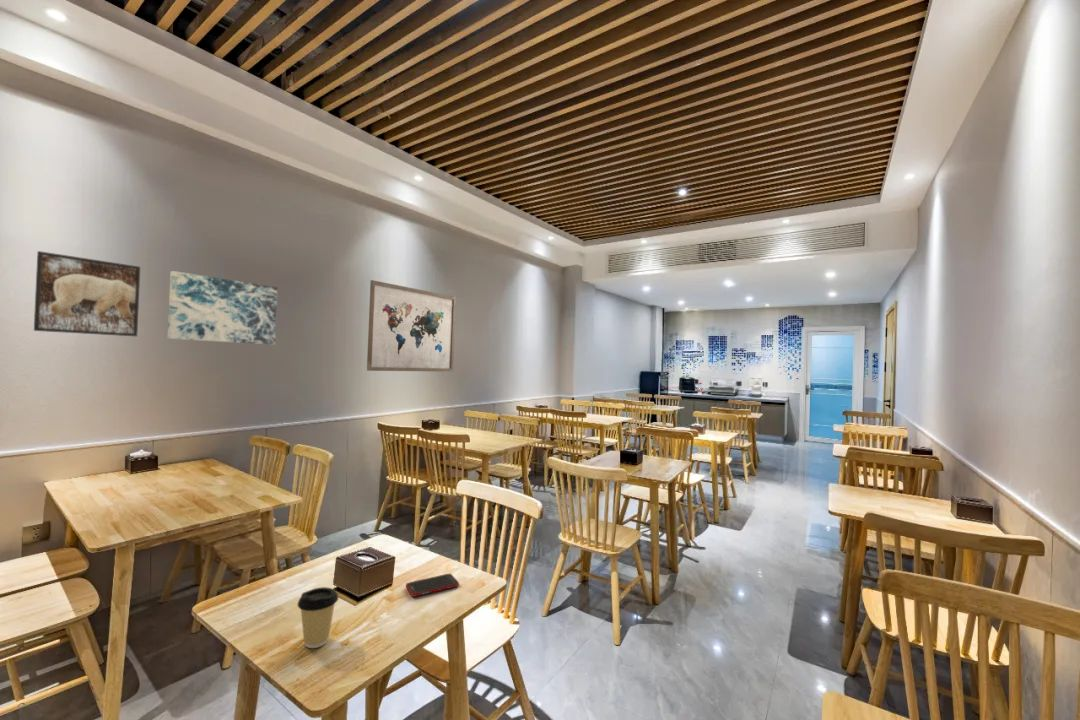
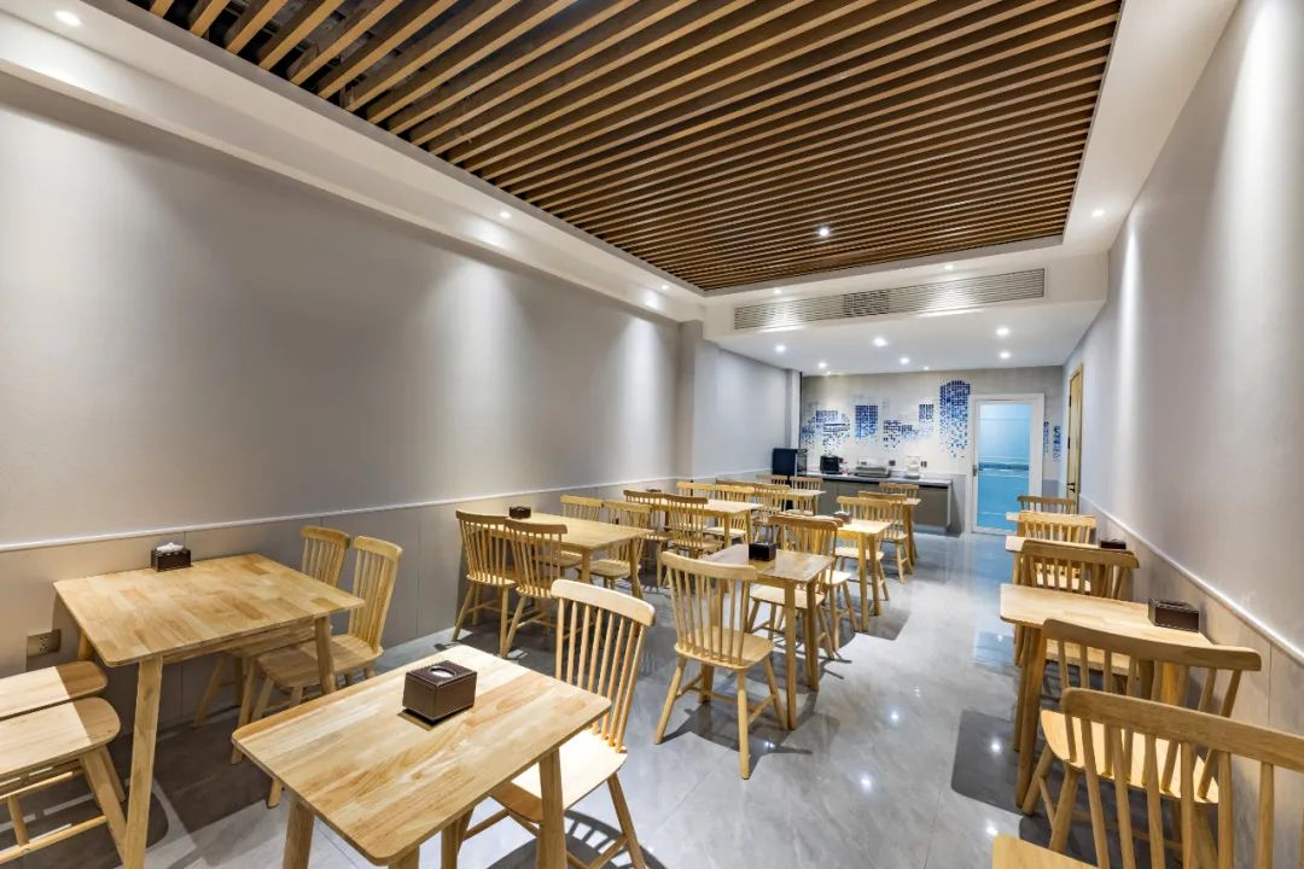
- wall art [167,270,278,345]
- wall art [366,279,457,373]
- cell phone [405,573,460,598]
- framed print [33,250,141,337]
- coffee cup [296,586,339,649]
